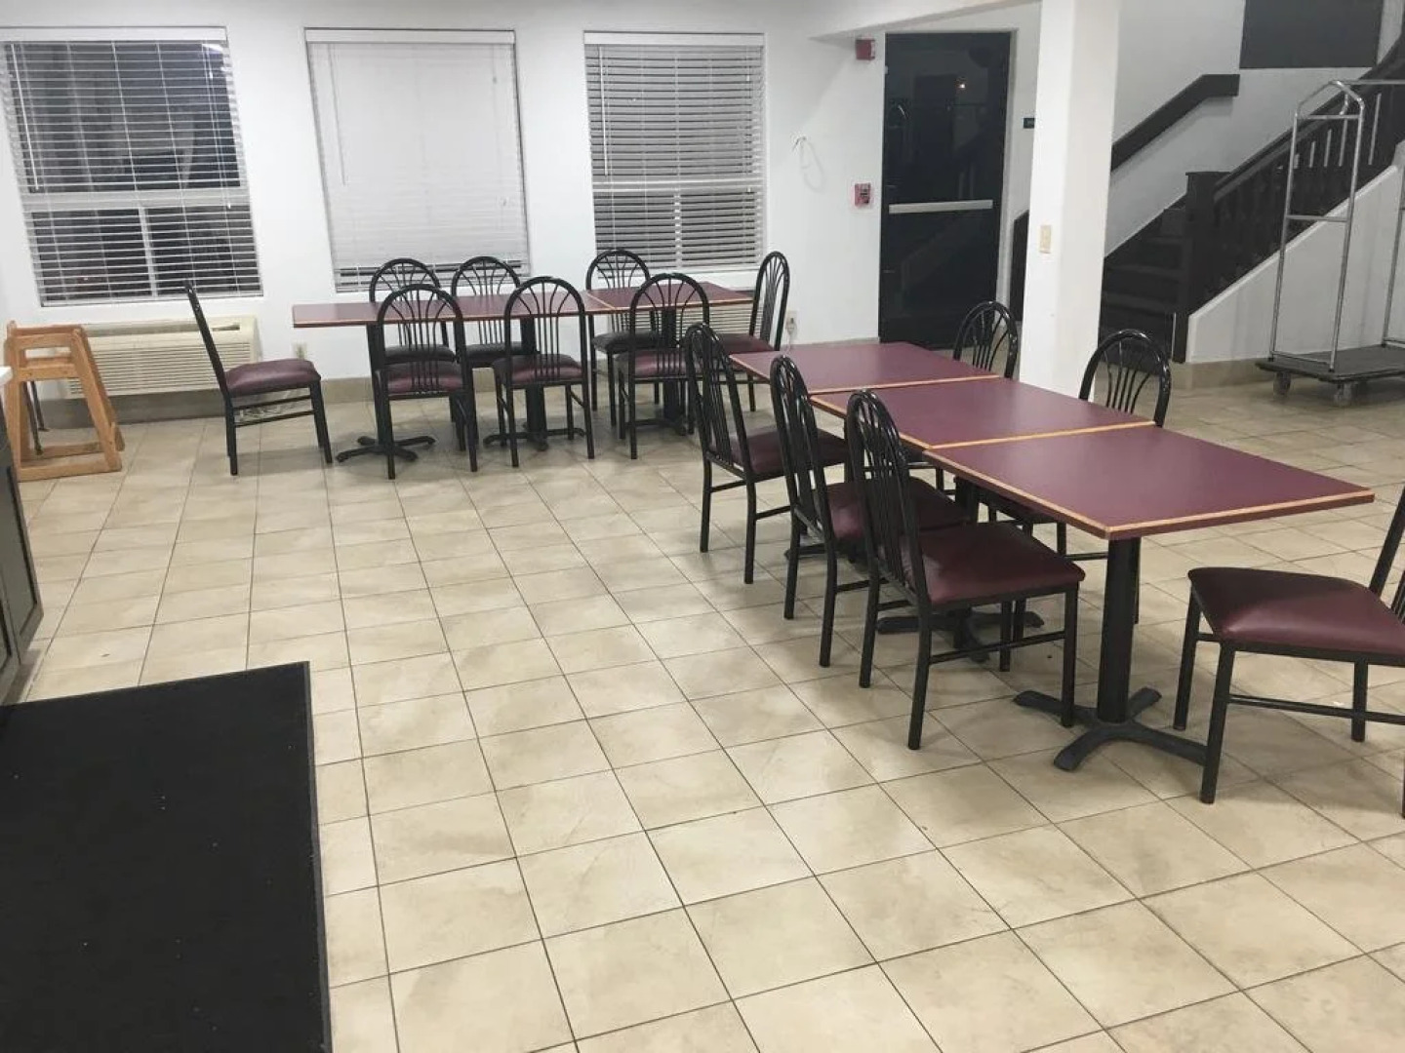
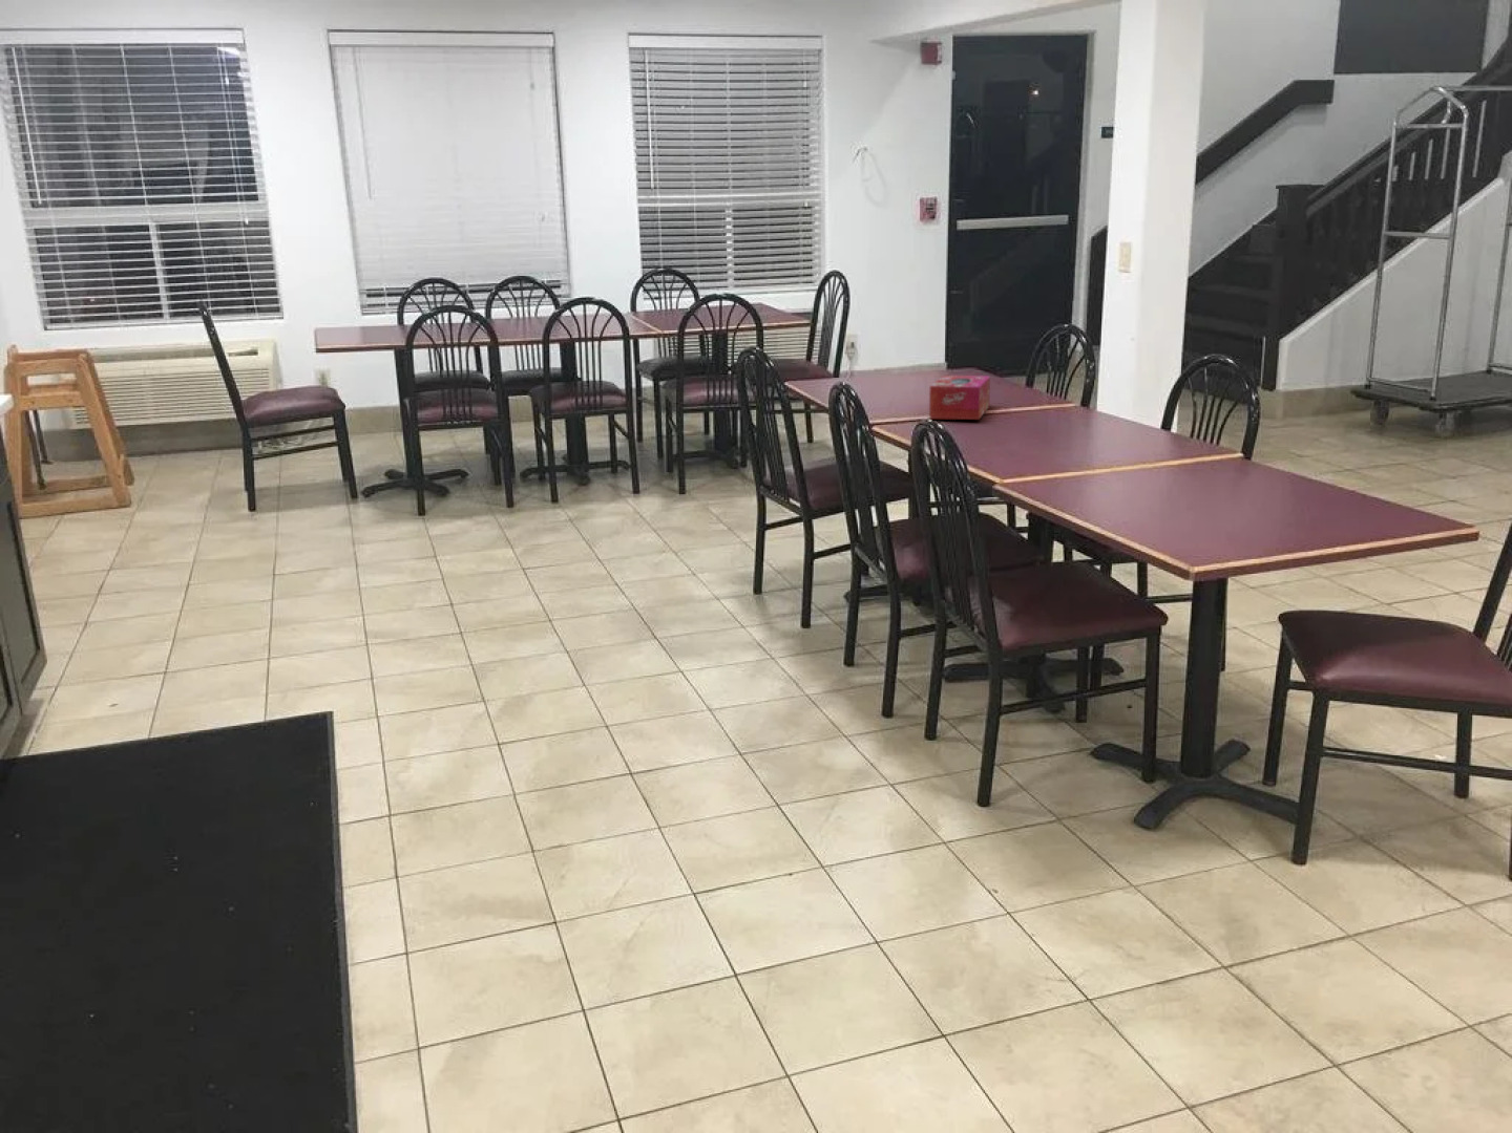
+ tissue box [929,375,992,420]
